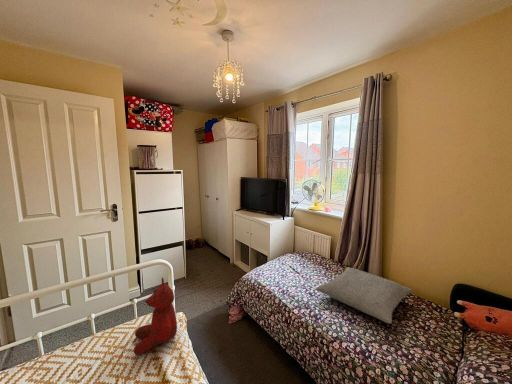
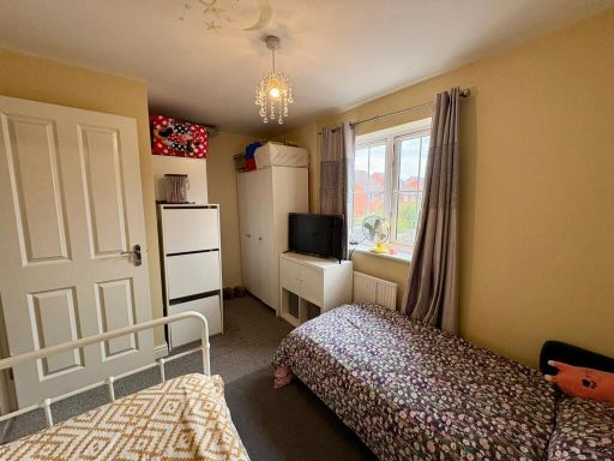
- pillow [315,266,414,325]
- teddy bear [133,277,178,356]
